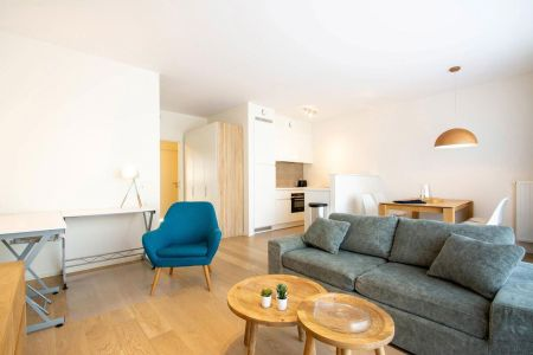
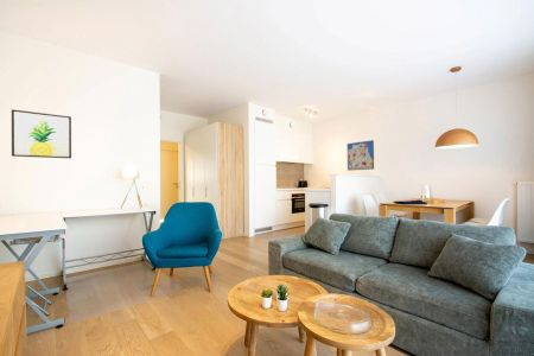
+ wall art [11,108,72,159]
+ wall art [347,139,375,172]
